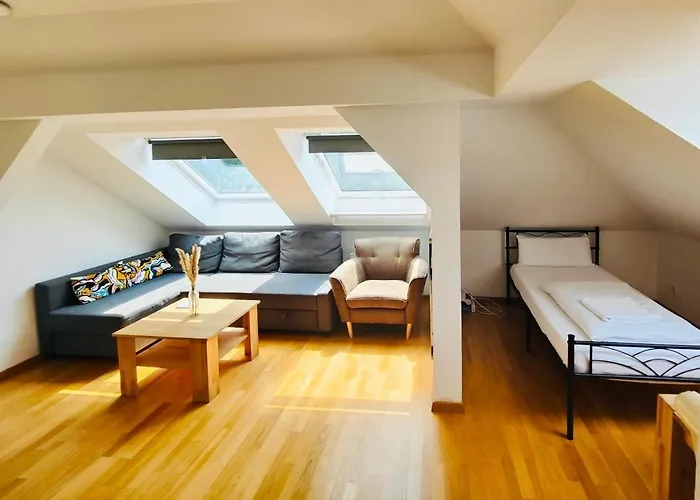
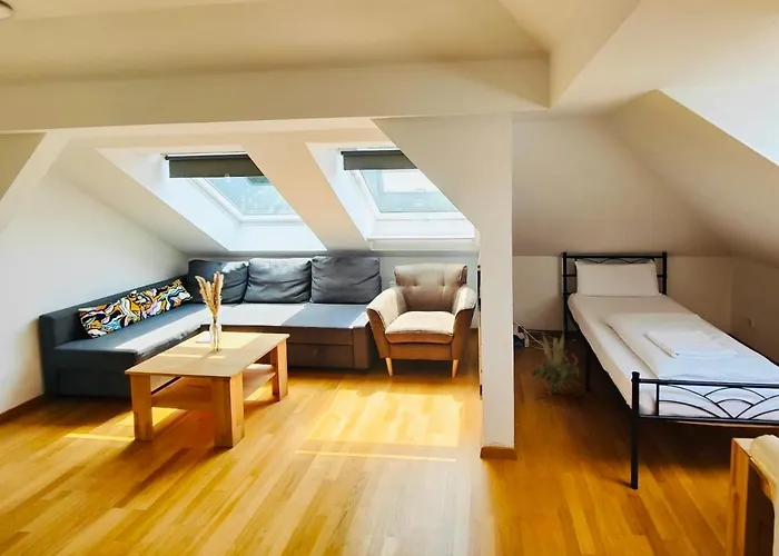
+ decorative plant [529,325,582,394]
